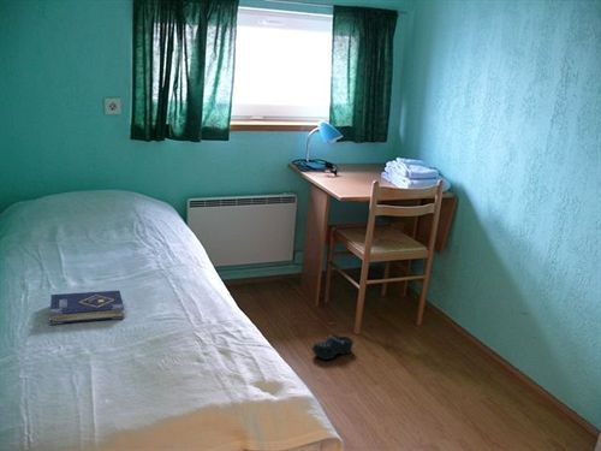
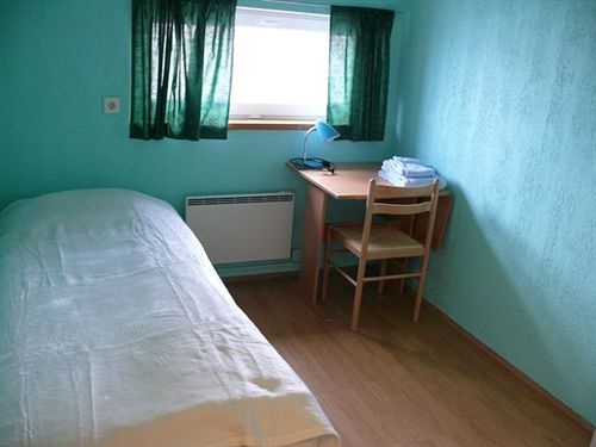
- shoe [310,332,355,361]
- book [48,290,125,326]
